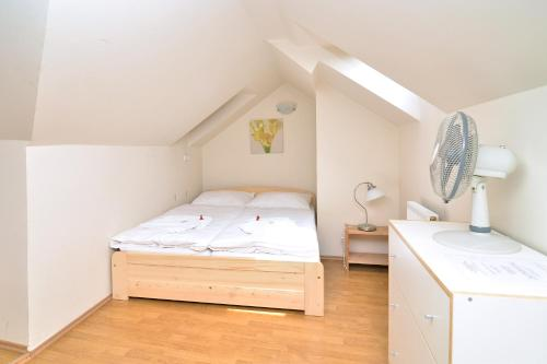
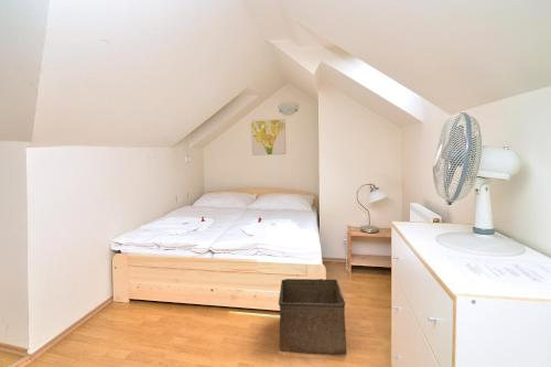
+ storage bin [278,278,348,356]
